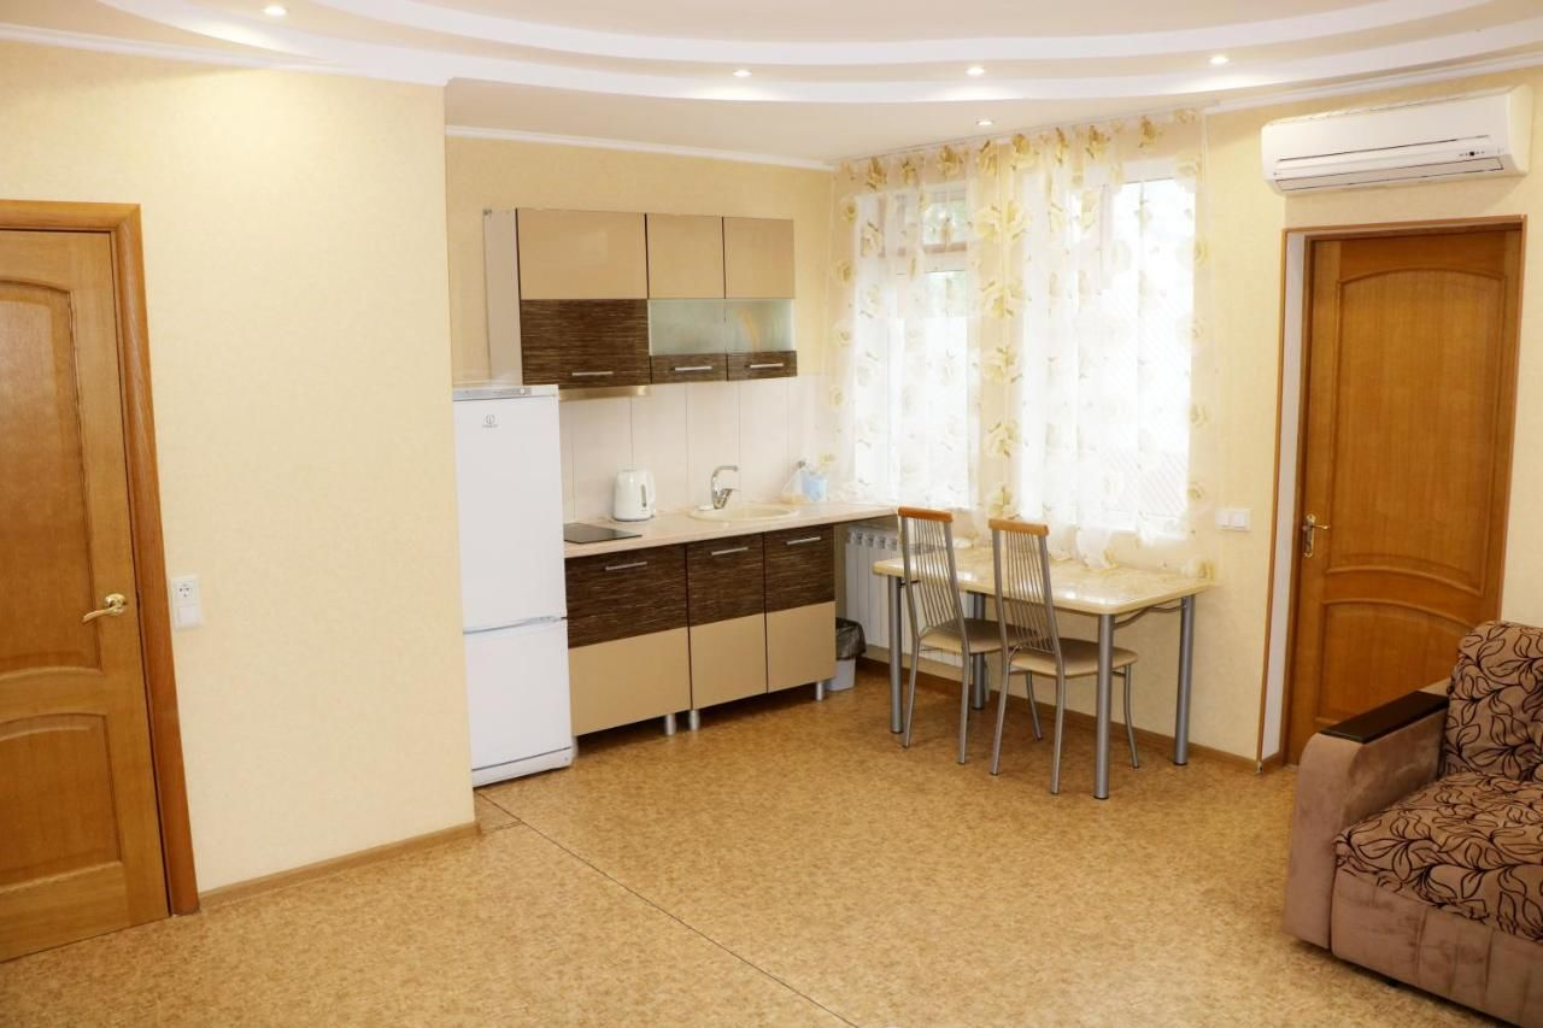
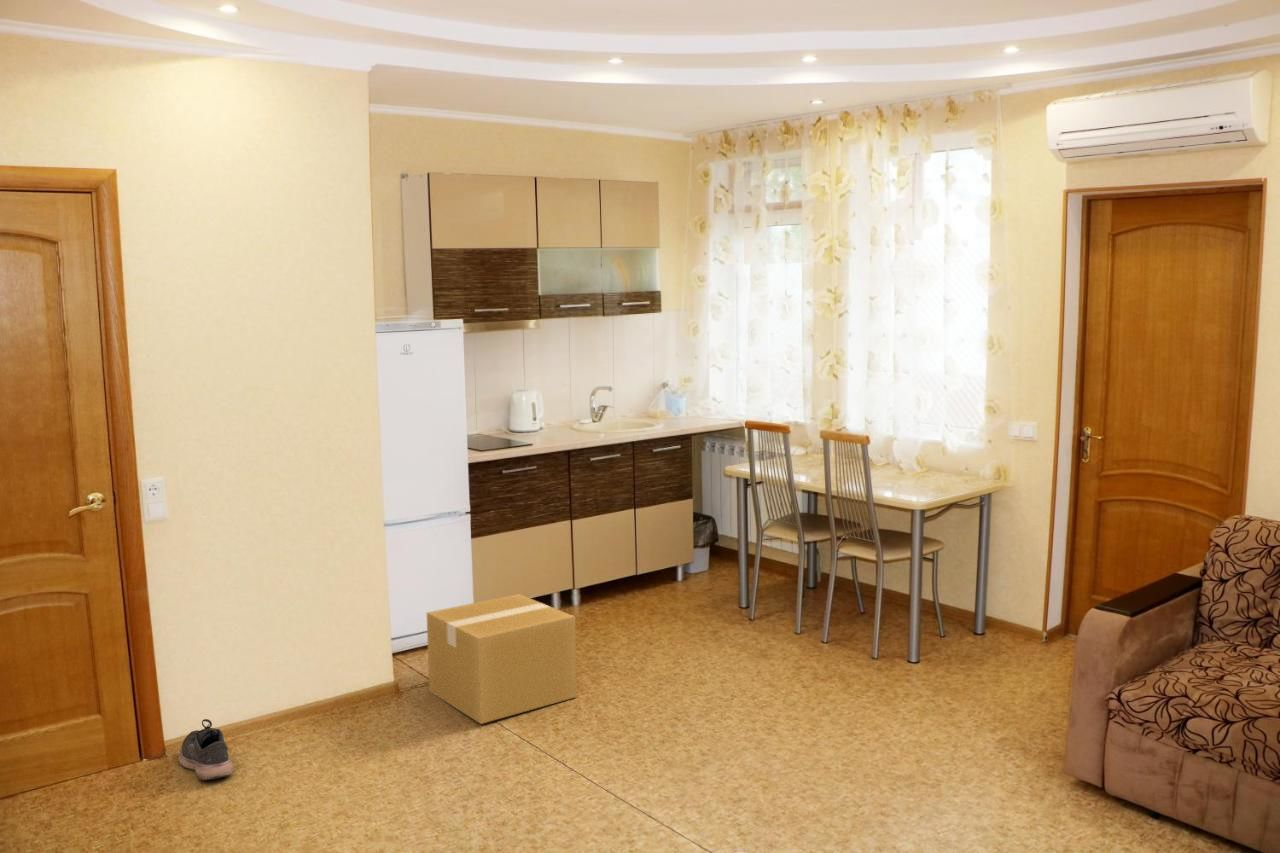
+ shoe [178,718,234,781]
+ cardboard box [426,593,578,725]
